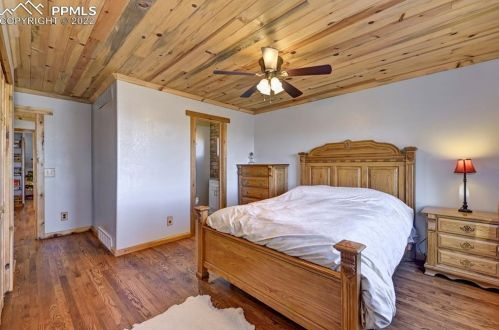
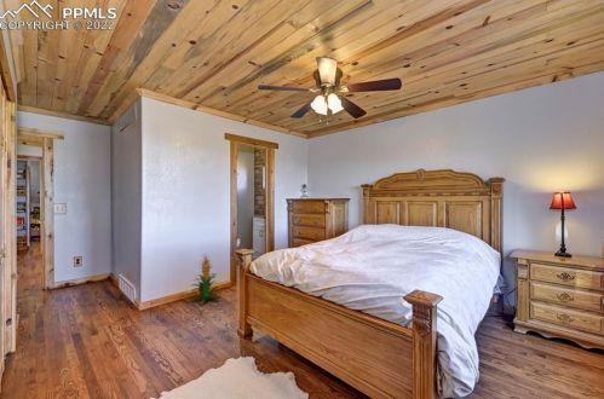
+ indoor plant [188,253,223,306]
